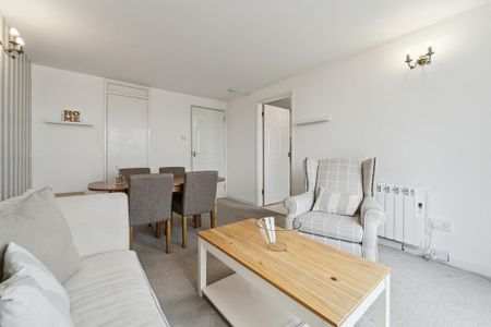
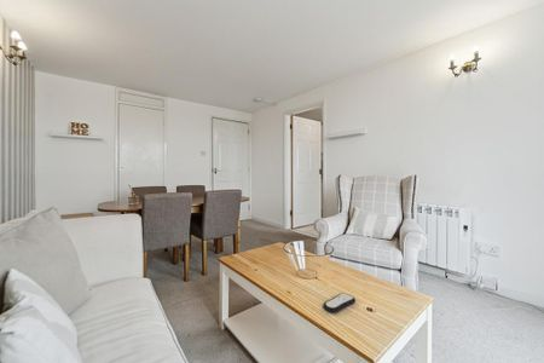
+ remote control [323,292,357,313]
